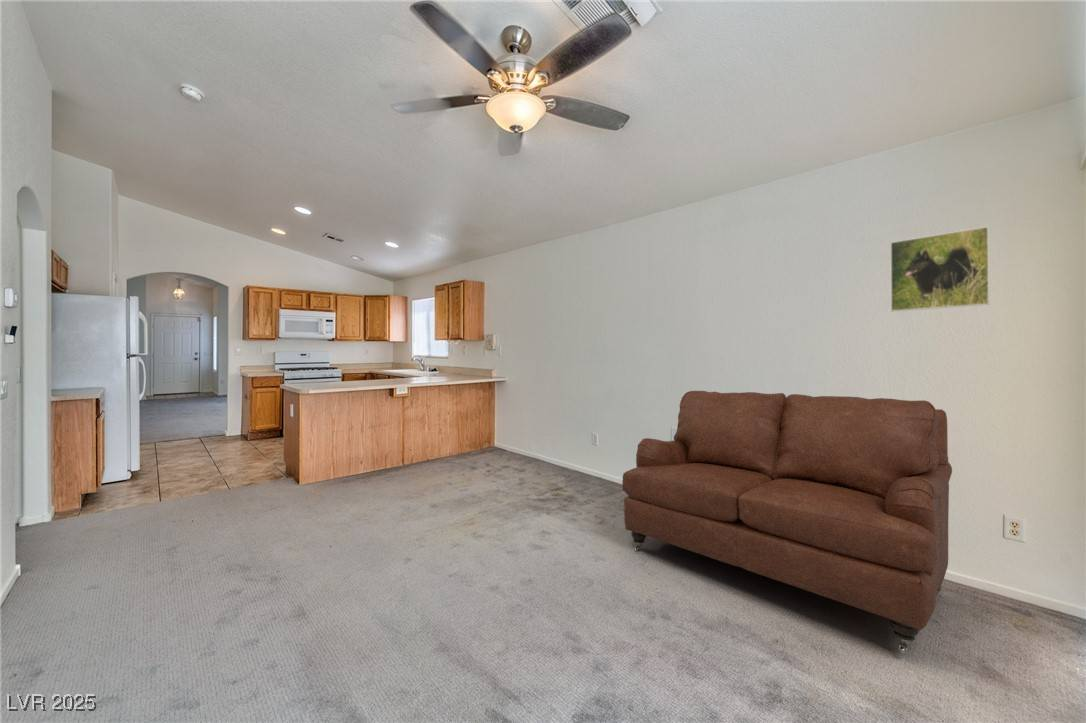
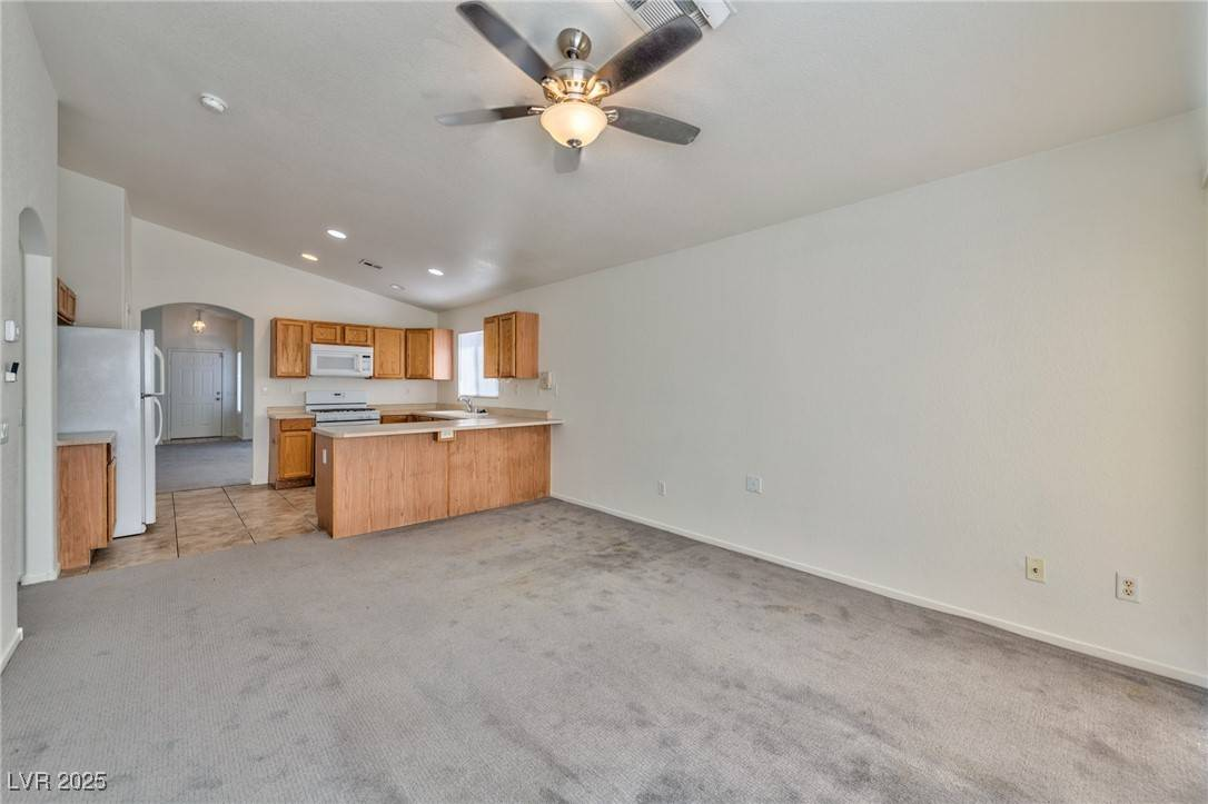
- sofa [621,390,953,656]
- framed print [889,225,991,313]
